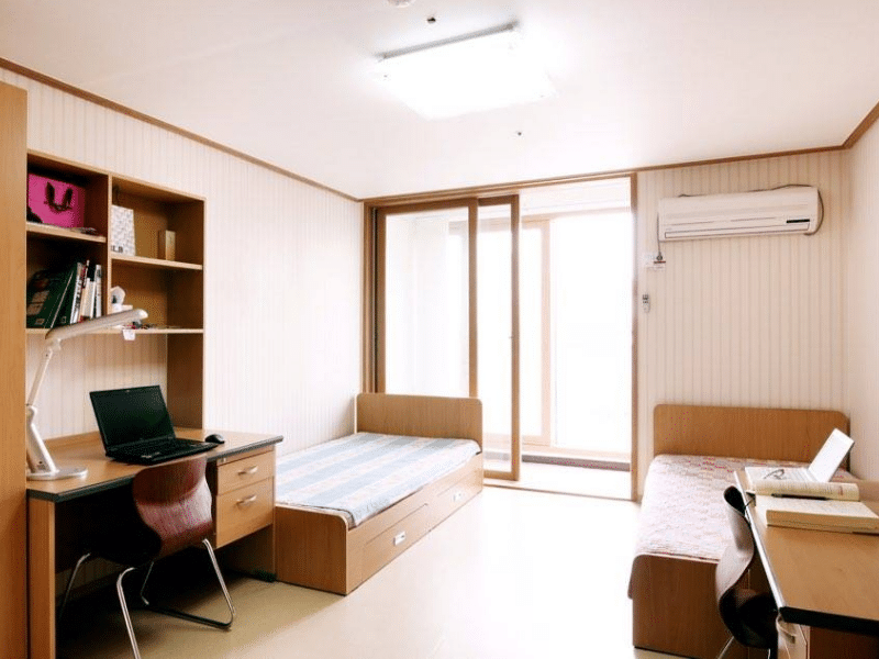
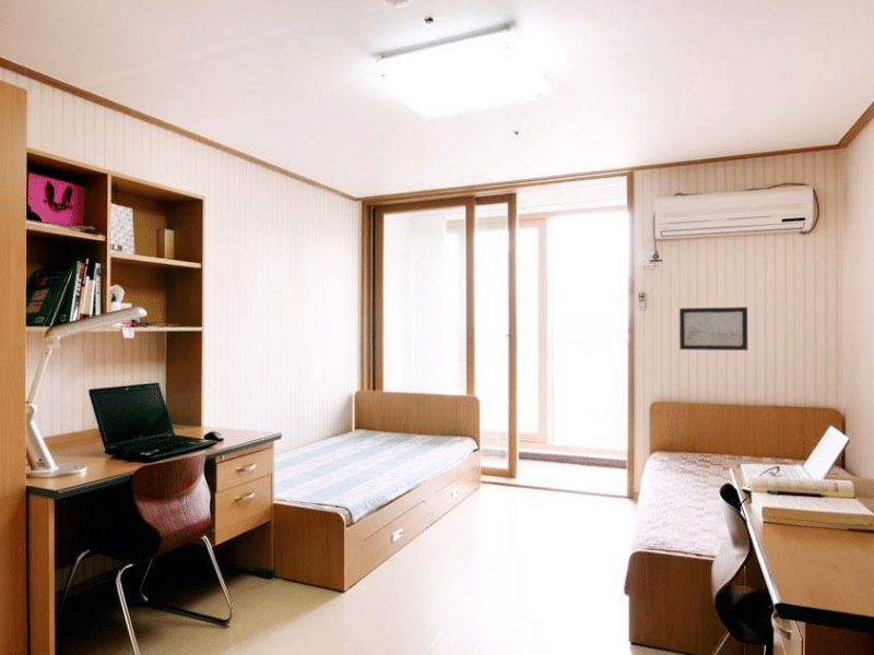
+ wall art [678,306,748,352]
